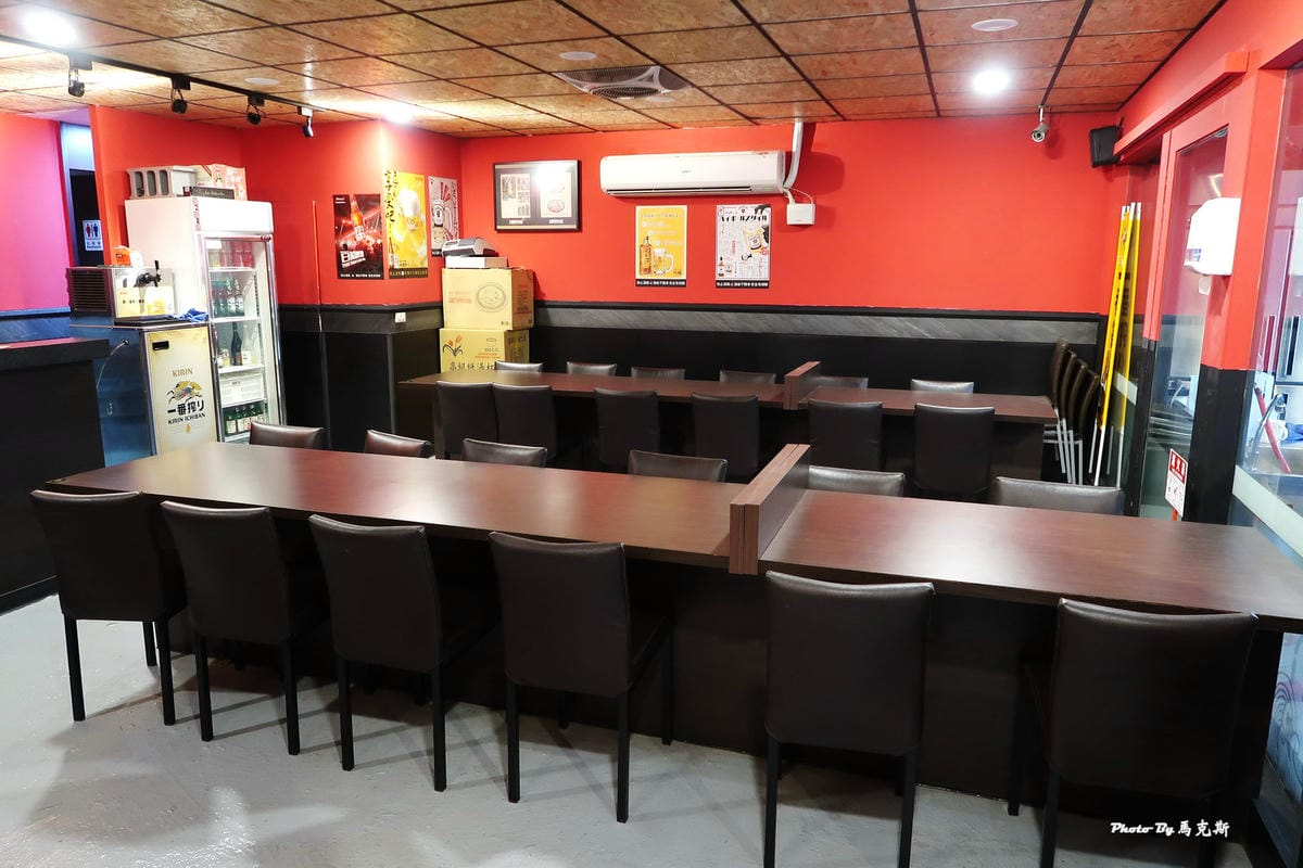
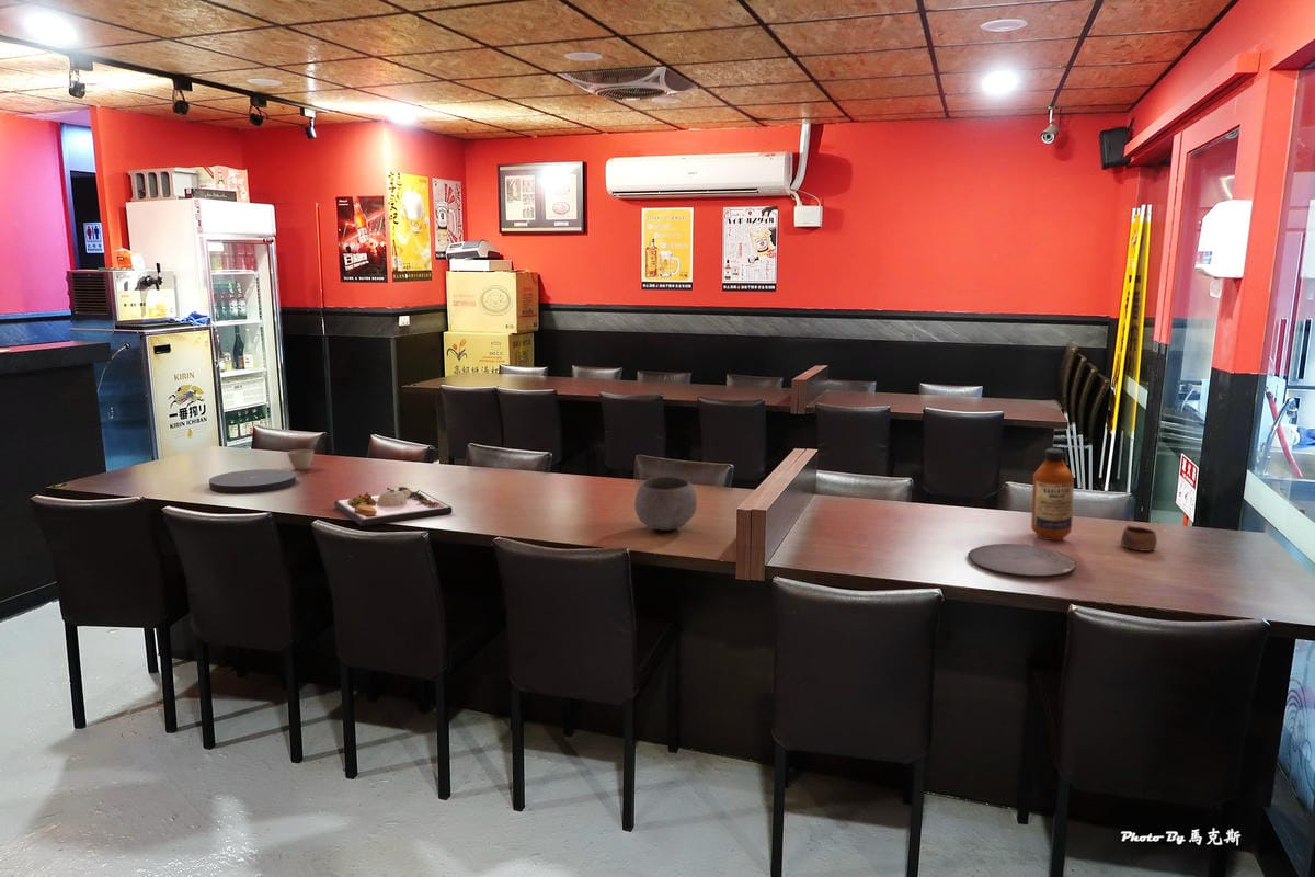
+ dinner plate [333,486,454,527]
+ bowl [633,476,698,532]
+ cup [1120,523,1158,553]
+ plate [208,468,297,494]
+ plate [967,543,1078,579]
+ flower pot [287,448,315,470]
+ bottle [1030,447,1075,542]
